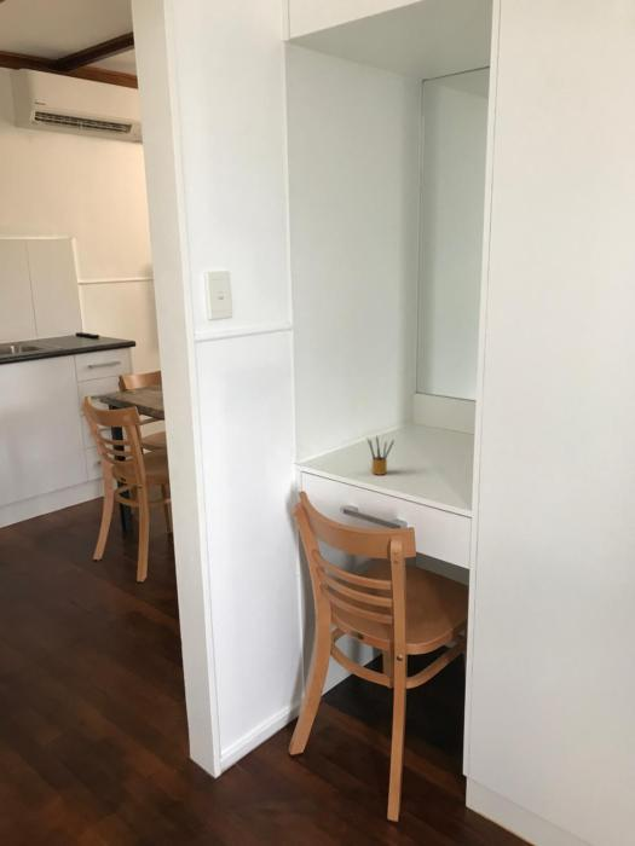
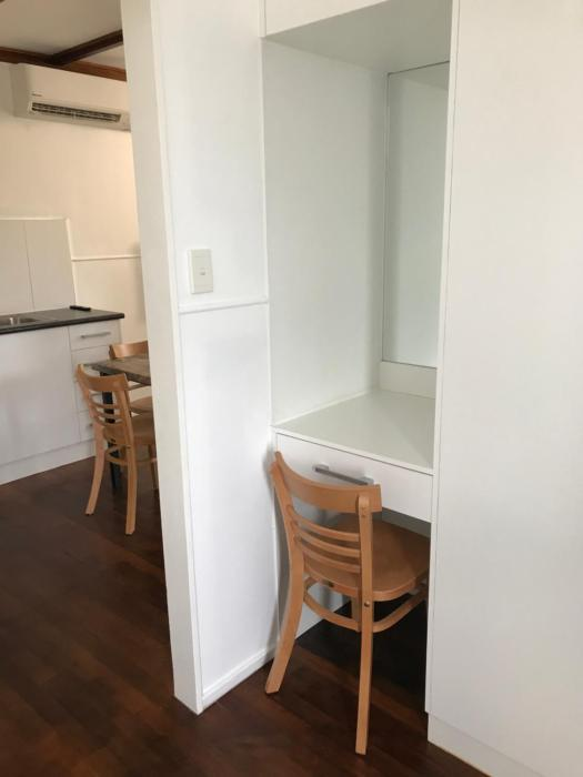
- pencil box [366,434,396,476]
